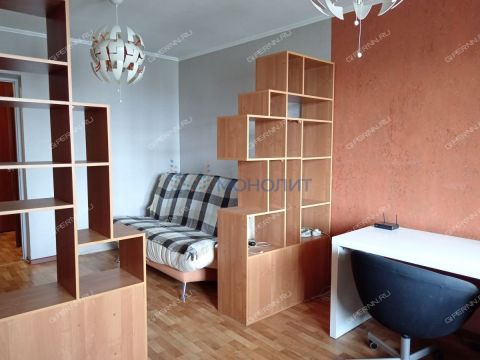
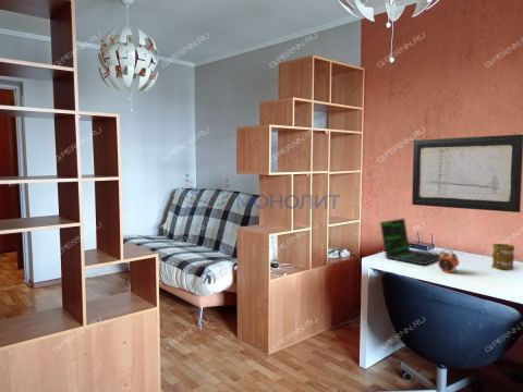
+ mug [491,243,515,271]
+ wall art [411,133,523,213]
+ laptop [379,218,442,266]
+ alarm clock [437,248,460,273]
